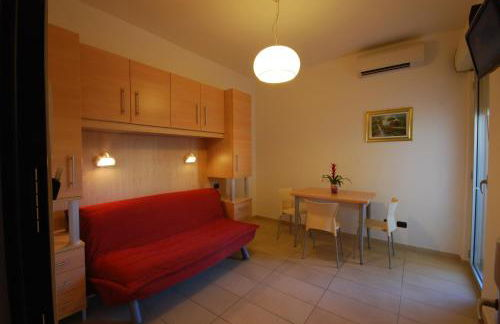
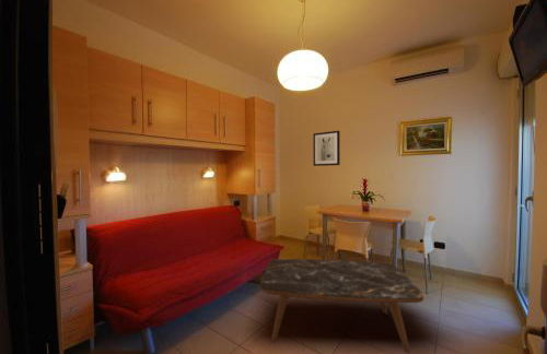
+ coffee table [259,258,424,354]
+ wall art [312,130,341,167]
